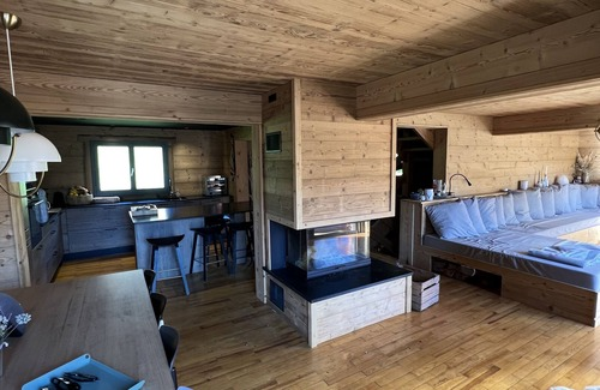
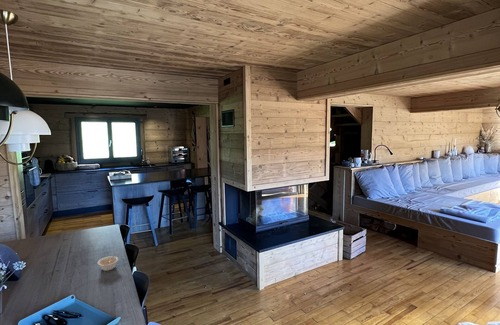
+ legume [97,252,119,272]
